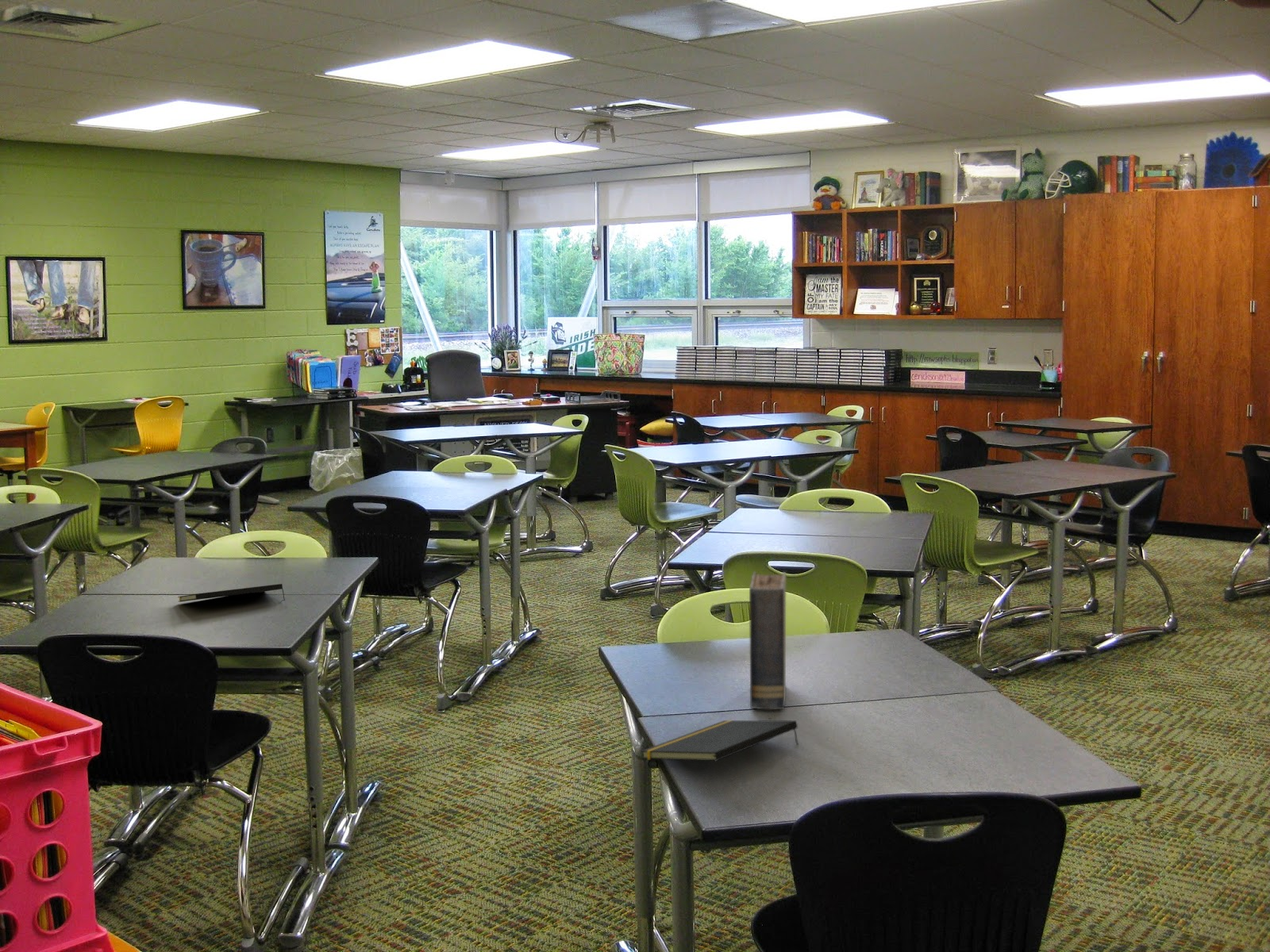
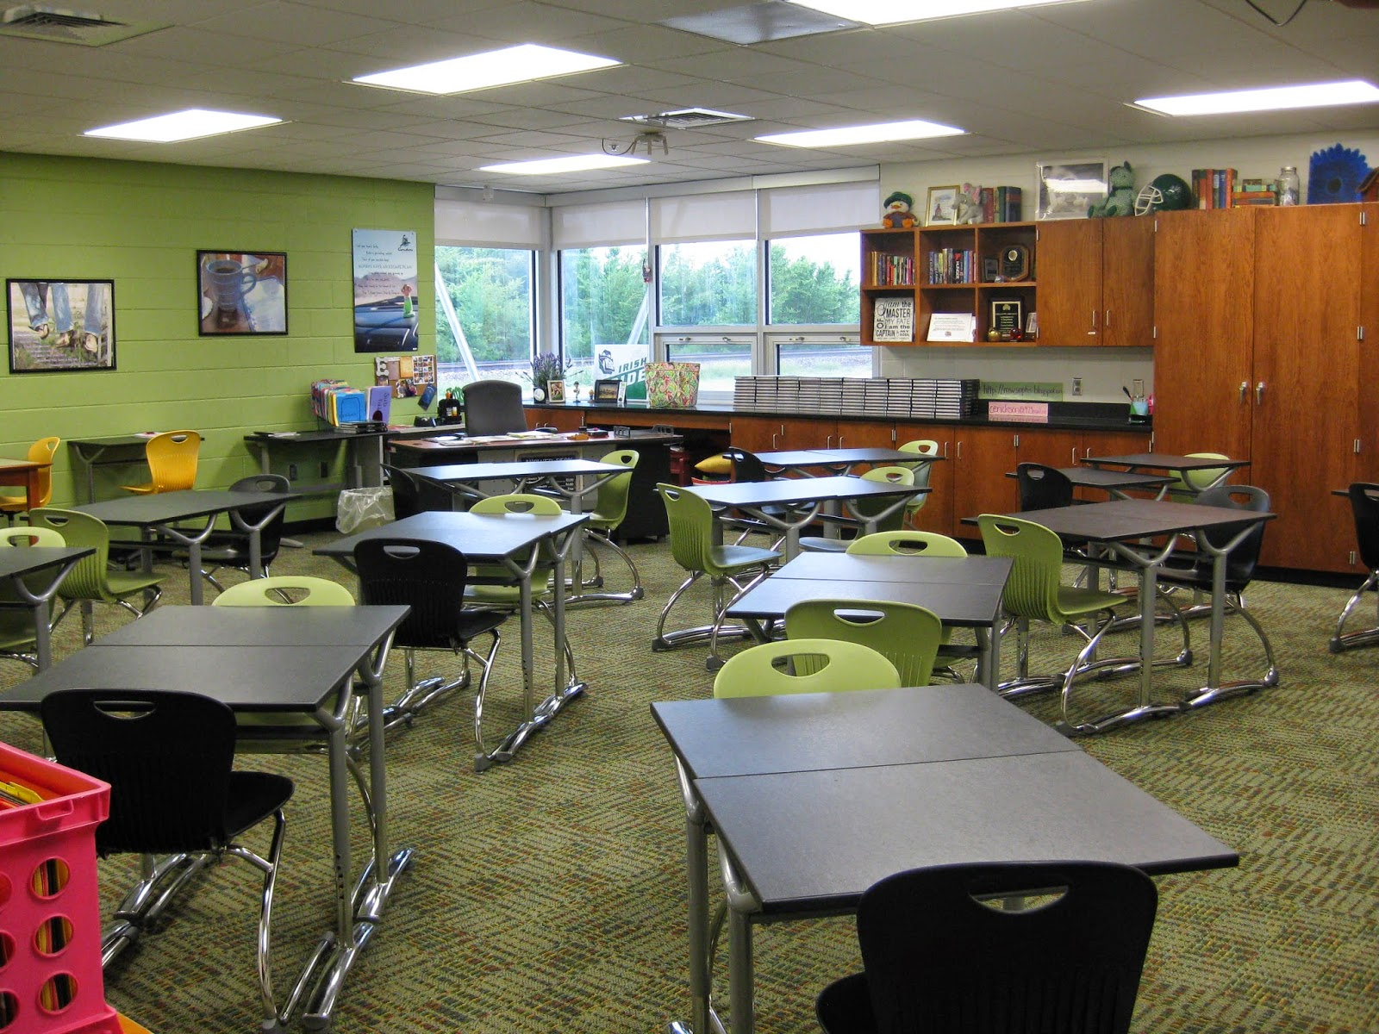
- notepad [177,583,286,603]
- book [749,571,787,710]
- notepad [641,720,799,762]
